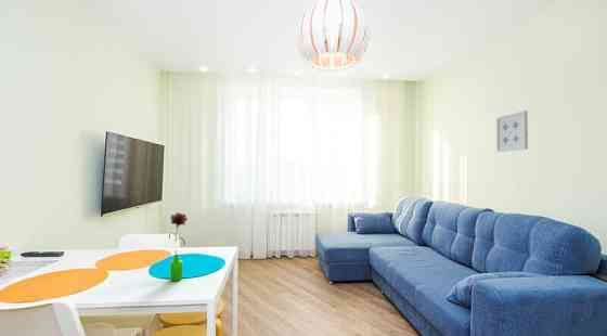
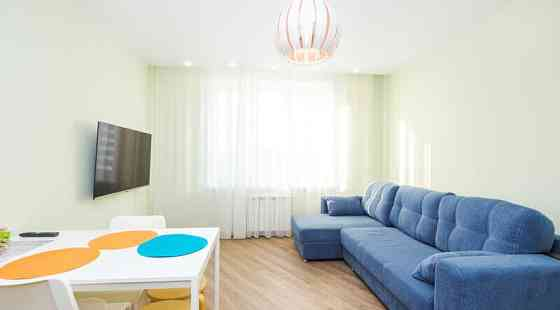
- wall art [495,109,529,153]
- flower [168,211,189,282]
